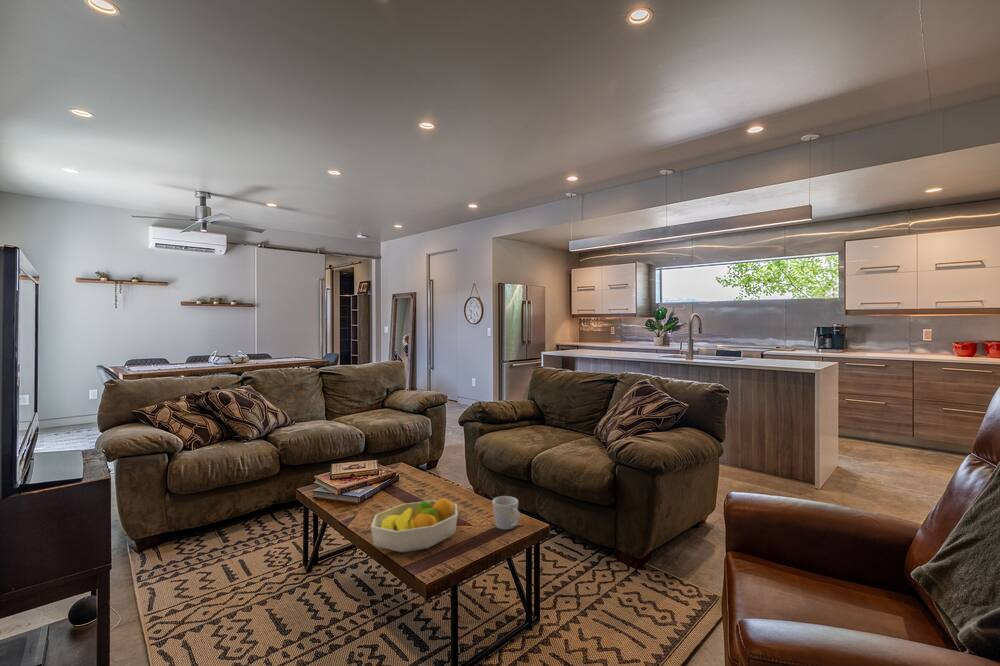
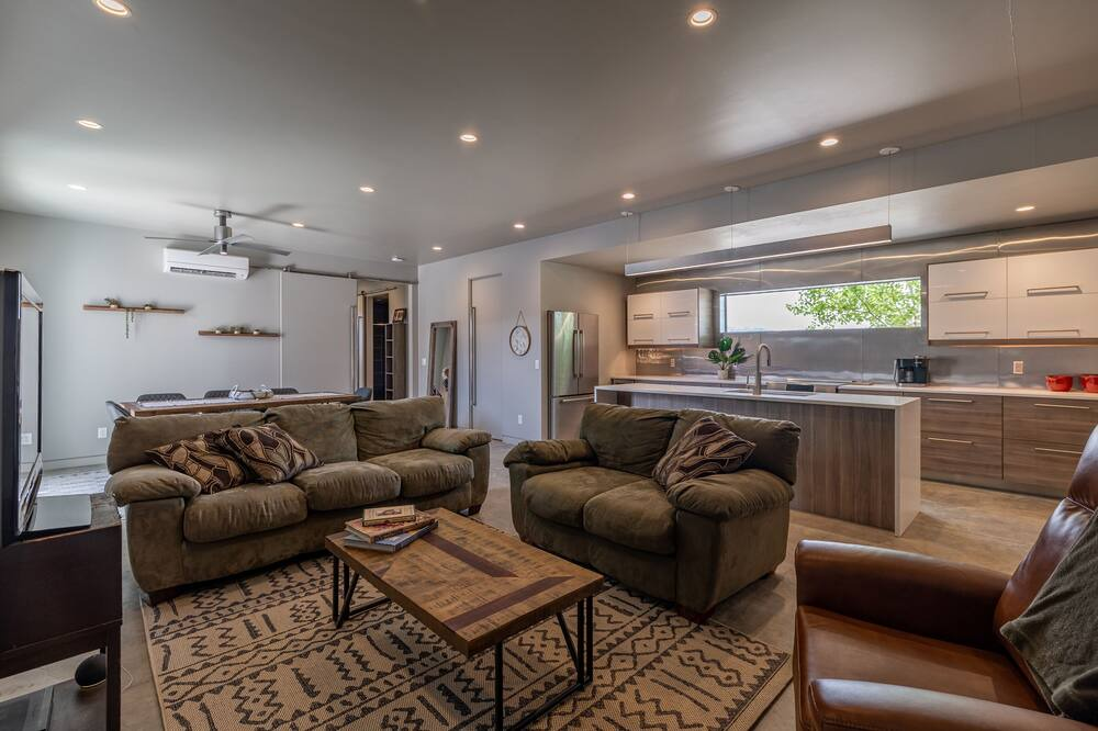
- mug [491,495,521,531]
- fruit bowl [370,497,459,554]
